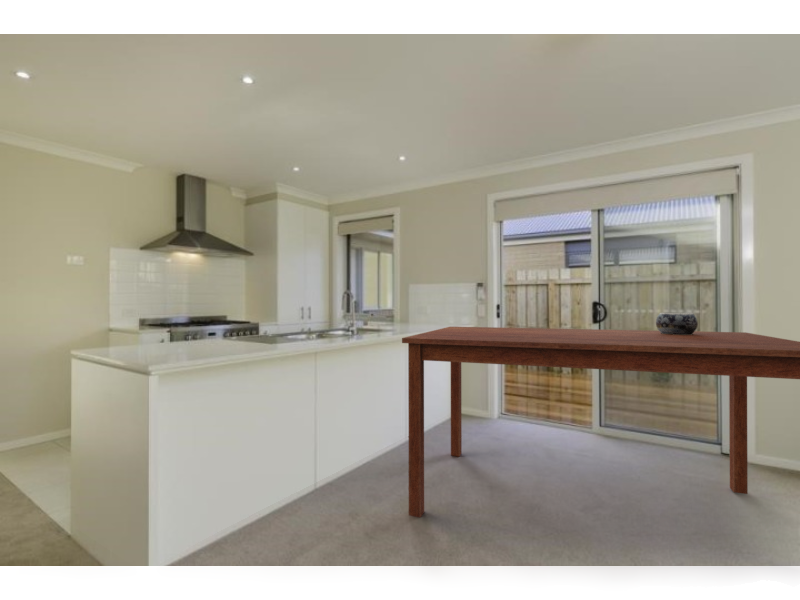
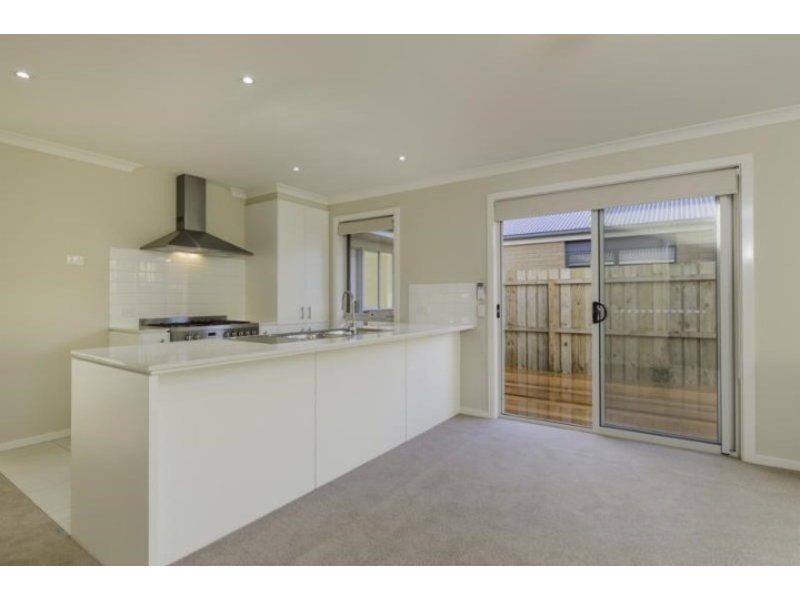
- decorative bowl [655,312,699,335]
- dining table [401,326,800,518]
